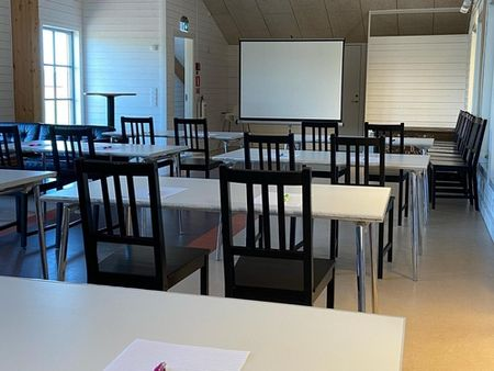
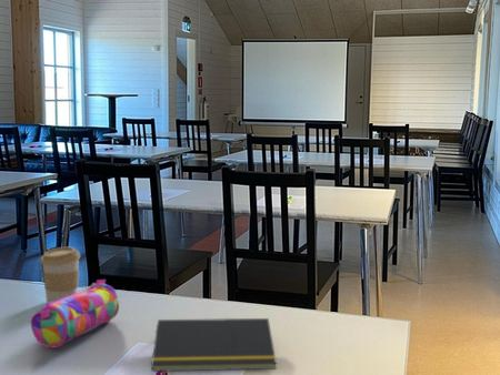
+ coffee cup [39,246,81,304]
+ pencil case [30,278,120,348]
+ notepad [150,317,278,373]
